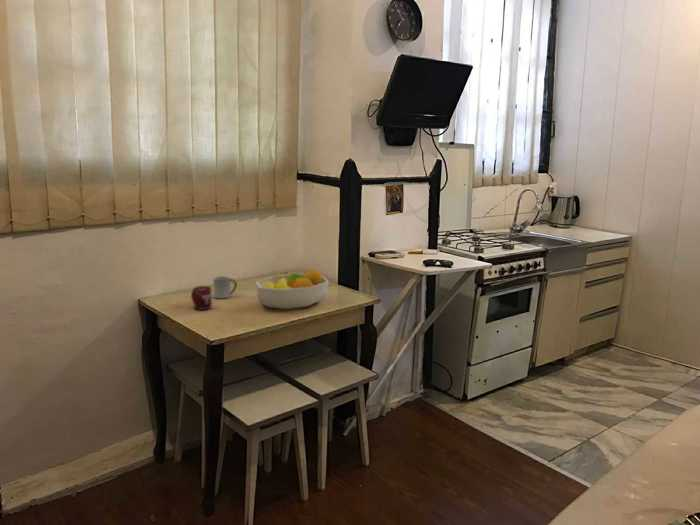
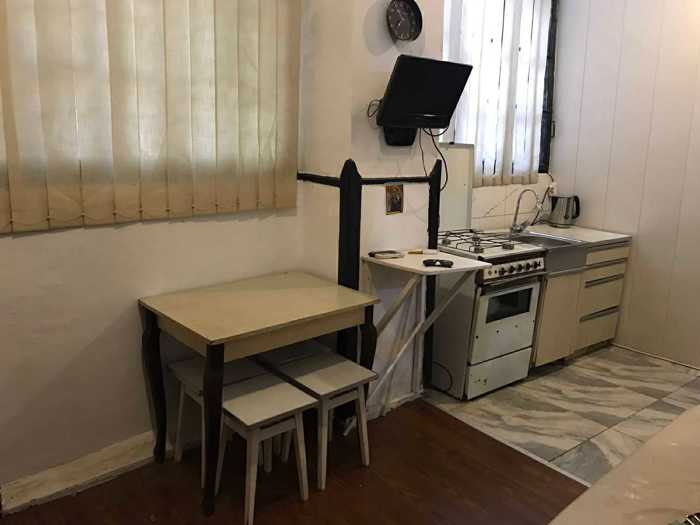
- cup [190,285,213,311]
- cup [212,275,238,299]
- fruit bowl [255,268,330,310]
